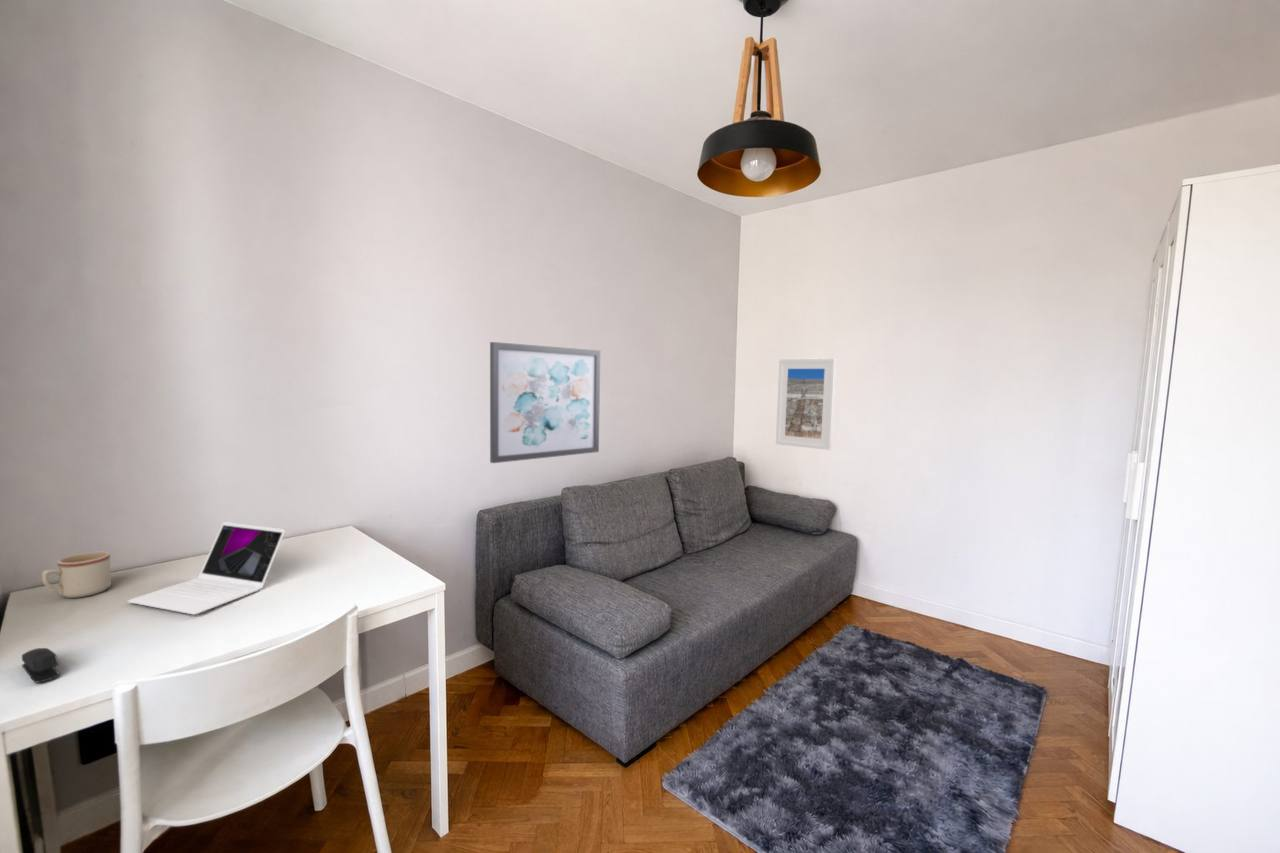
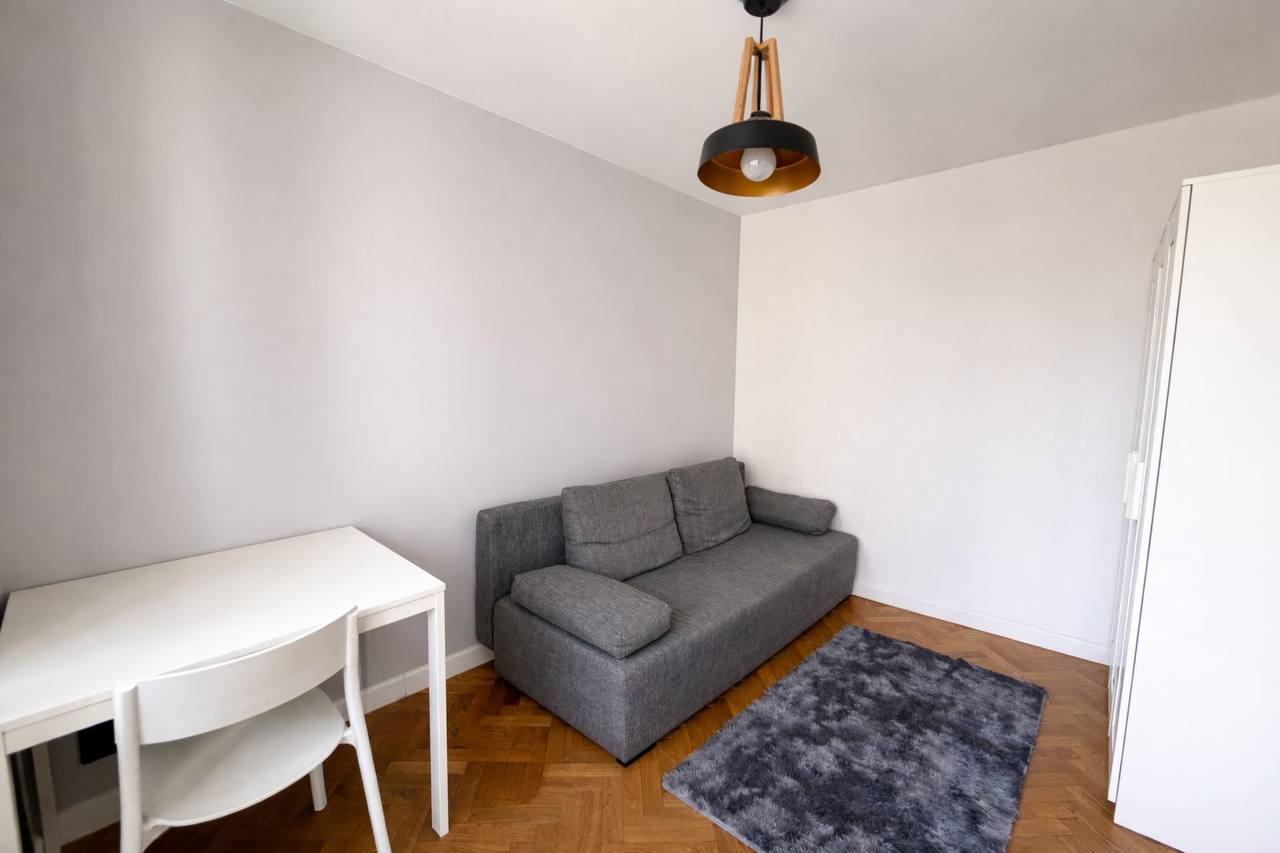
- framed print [775,357,837,451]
- wall art [489,341,601,464]
- stapler [21,647,61,684]
- laptop [127,521,286,615]
- mug [41,551,112,599]
